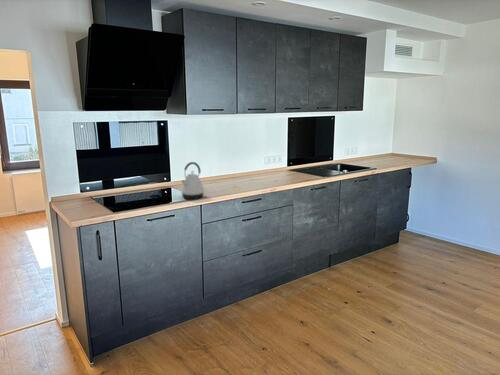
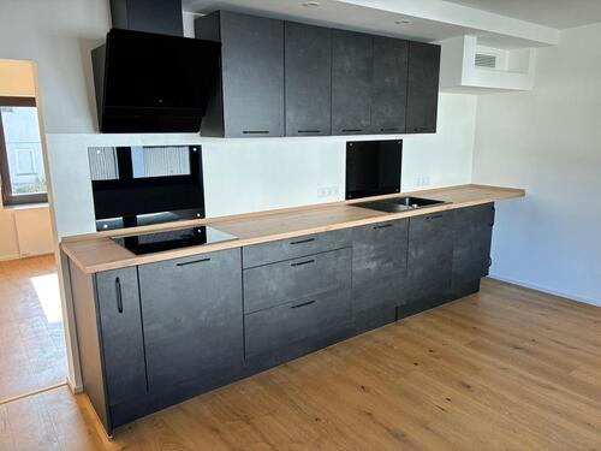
- kettle [180,161,205,200]
